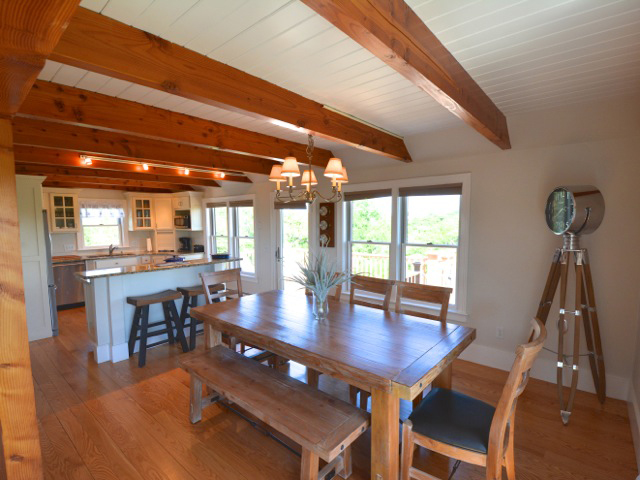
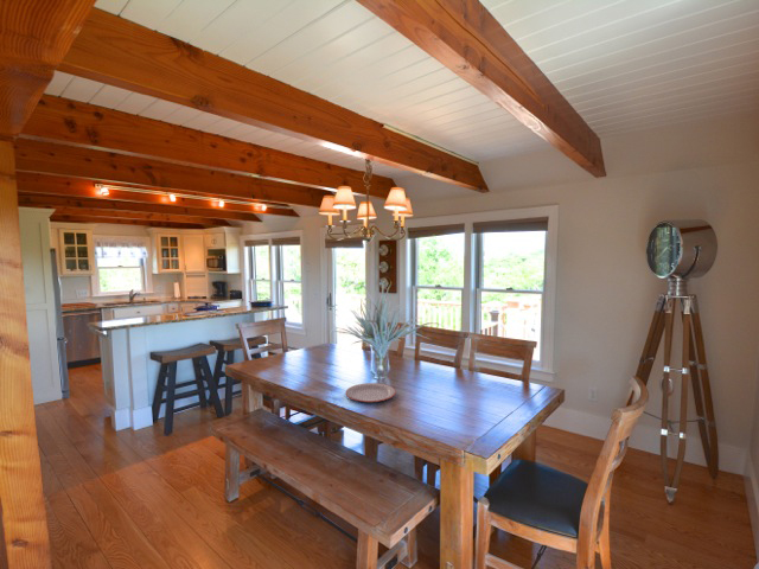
+ plate [345,382,396,403]
